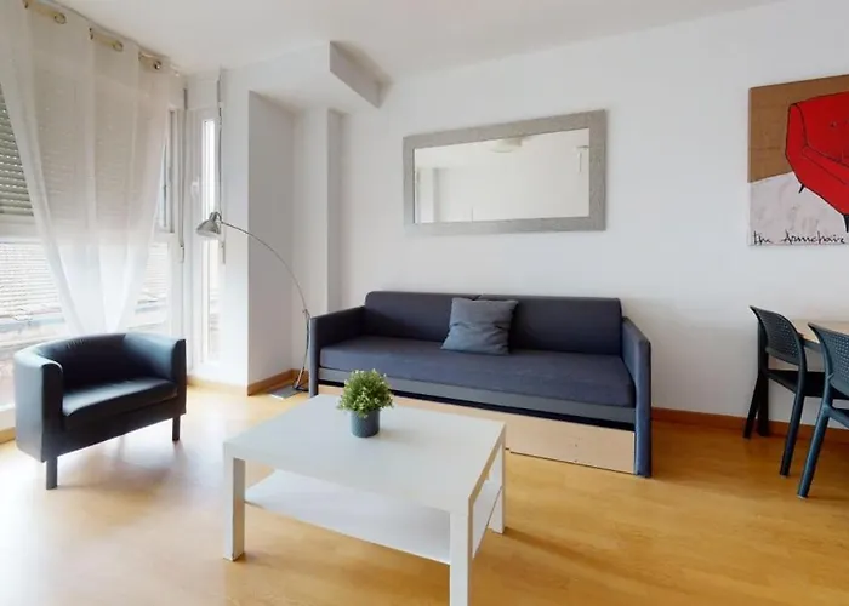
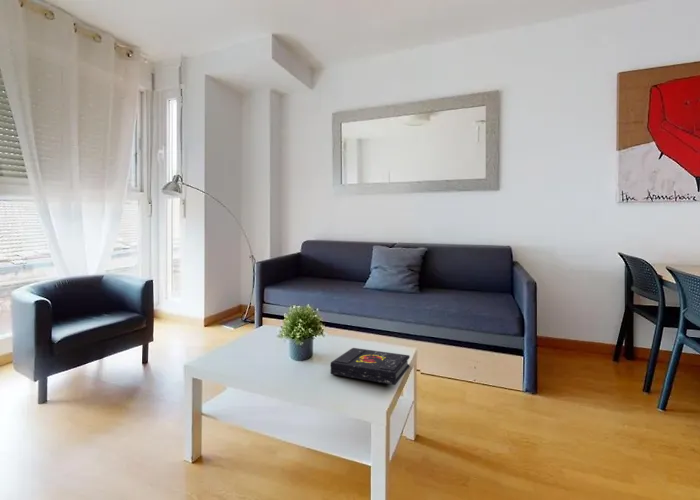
+ book [330,347,411,386]
